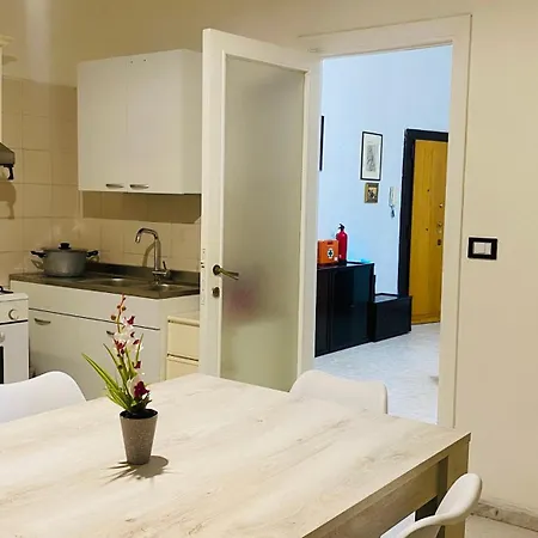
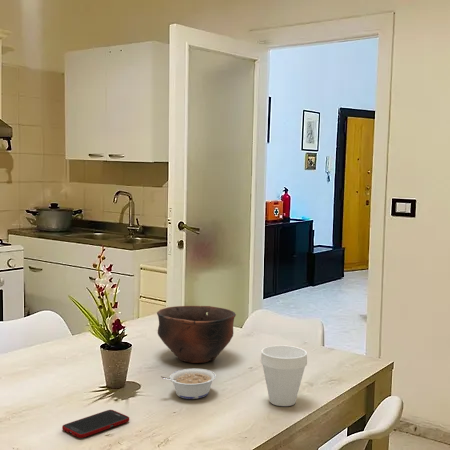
+ bowl [156,305,237,364]
+ cup [260,344,308,407]
+ legume [160,367,217,400]
+ cell phone [61,409,130,439]
